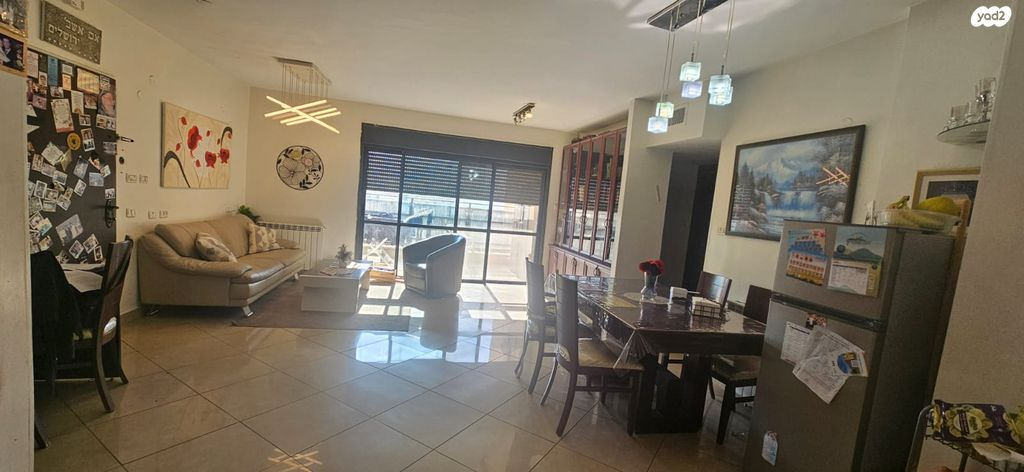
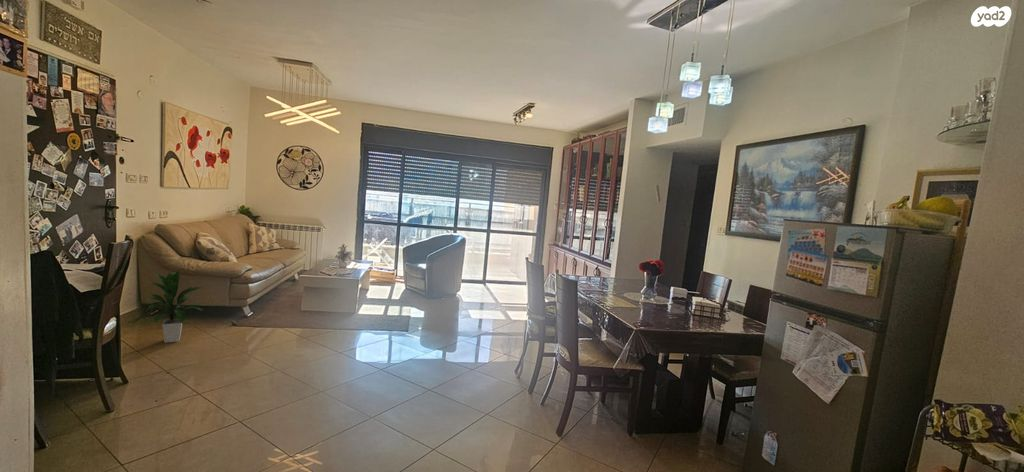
+ indoor plant [131,270,207,344]
